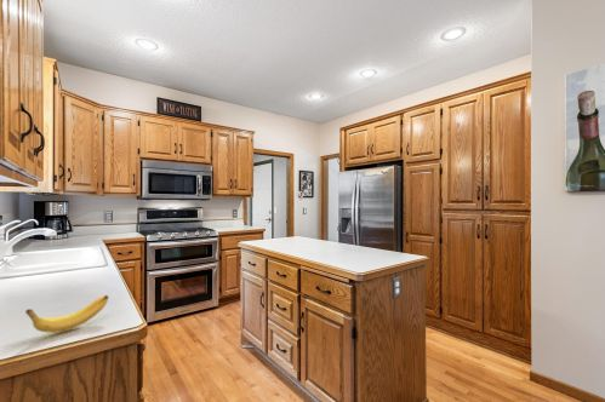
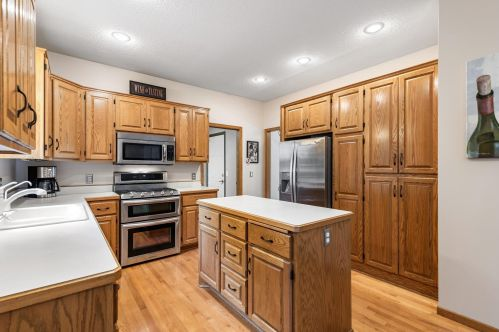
- banana [24,294,110,334]
